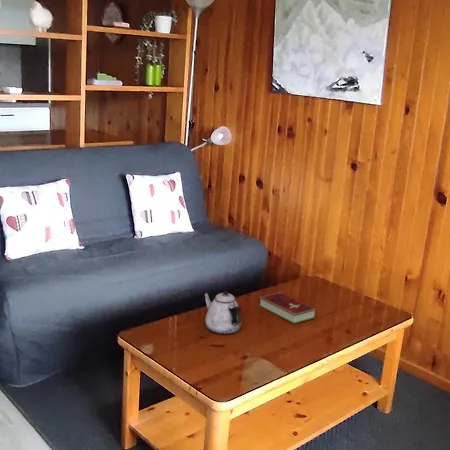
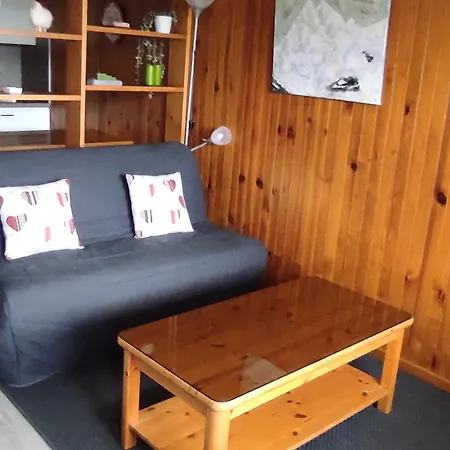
- teapot [203,291,243,335]
- hardcover book [258,291,317,325]
